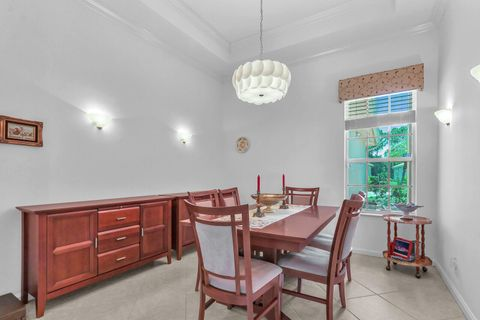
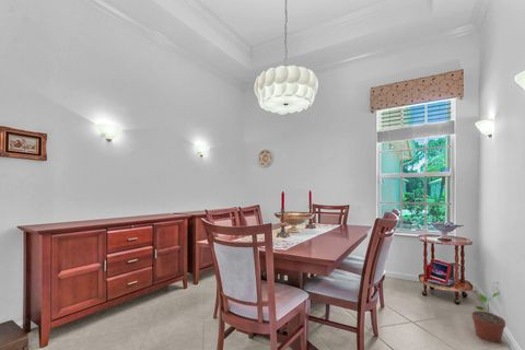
+ potted plant [471,292,506,343]
